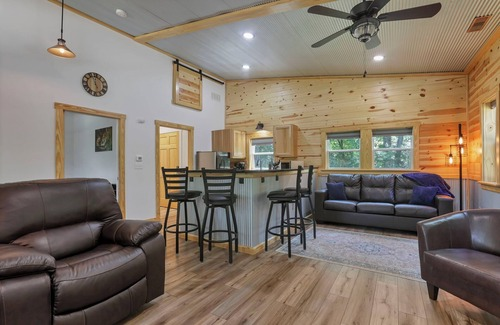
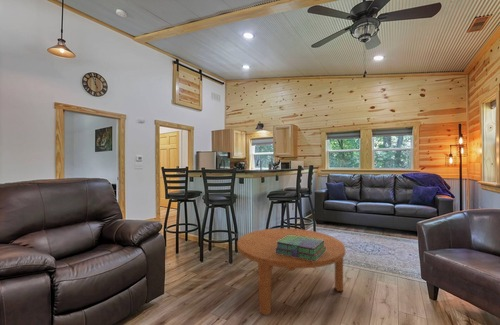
+ stack of books [275,235,326,261]
+ coffee table [236,227,346,316]
